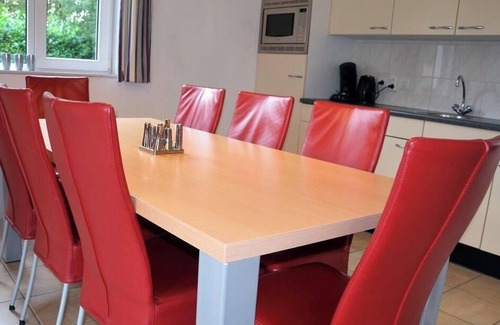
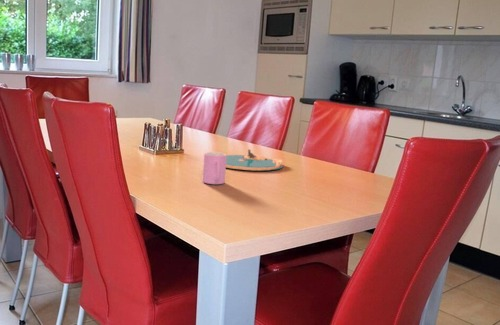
+ plate [226,149,284,172]
+ cup [202,151,227,185]
